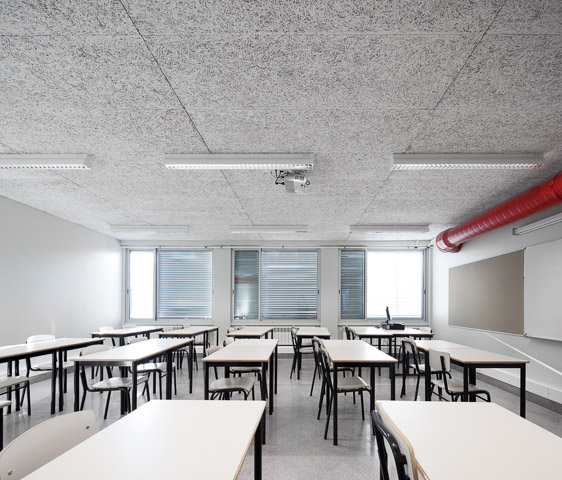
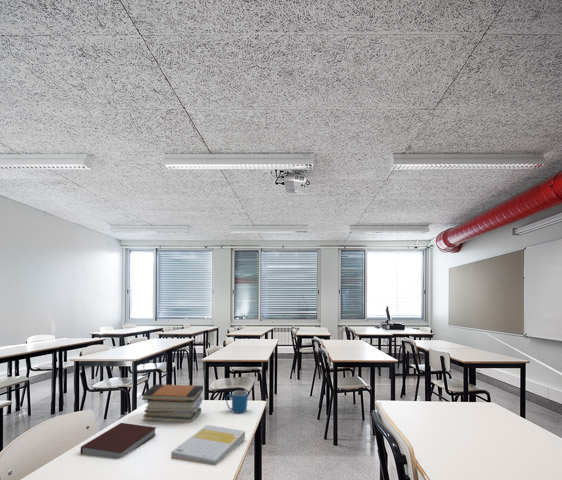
+ mug [225,390,249,414]
+ notebook [80,422,157,459]
+ book [170,424,246,467]
+ book stack [141,383,204,423]
